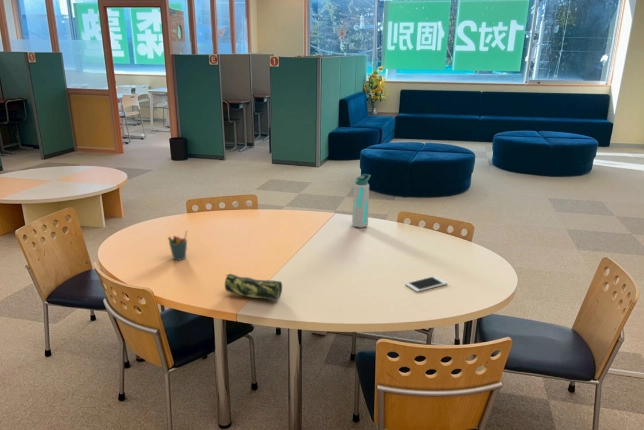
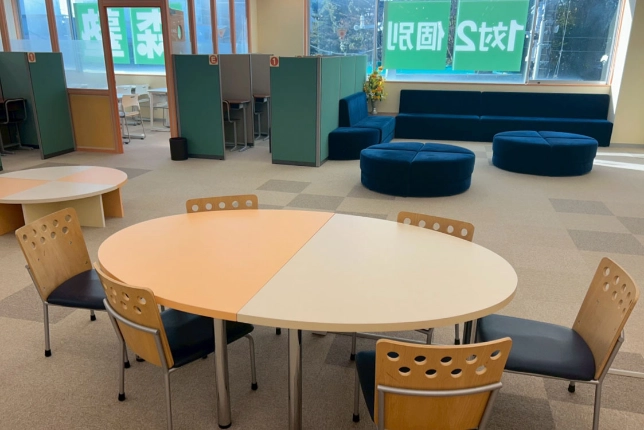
- pencil case [224,273,283,301]
- pen holder [167,229,188,261]
- water bottle [351,173,372,229]
- cell phone [404,275,449,293]
